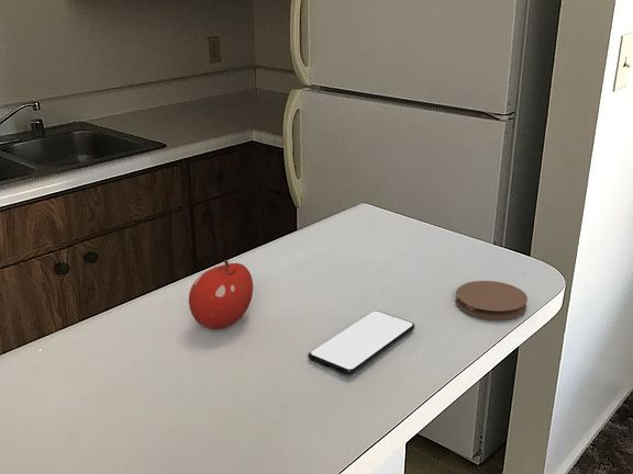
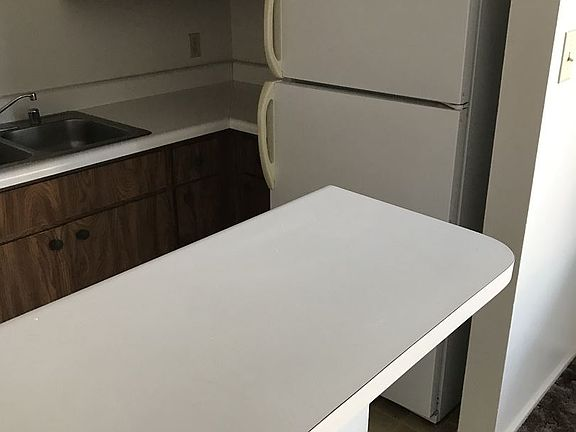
- smartphone [307,309,415,376]
- fruit [188,259,254,330]
- coaster [455,280,529,321]
